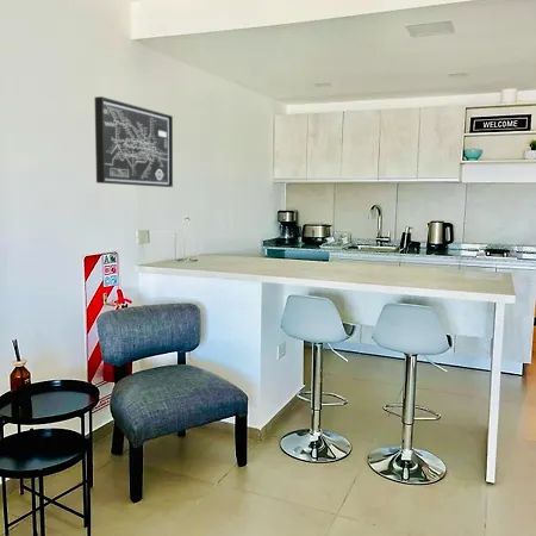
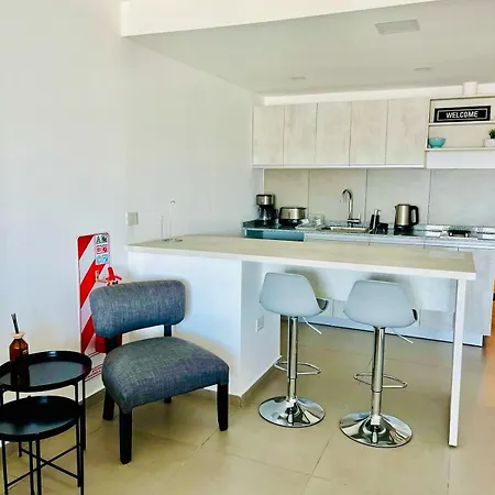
- wall art [94,95,174,188]
